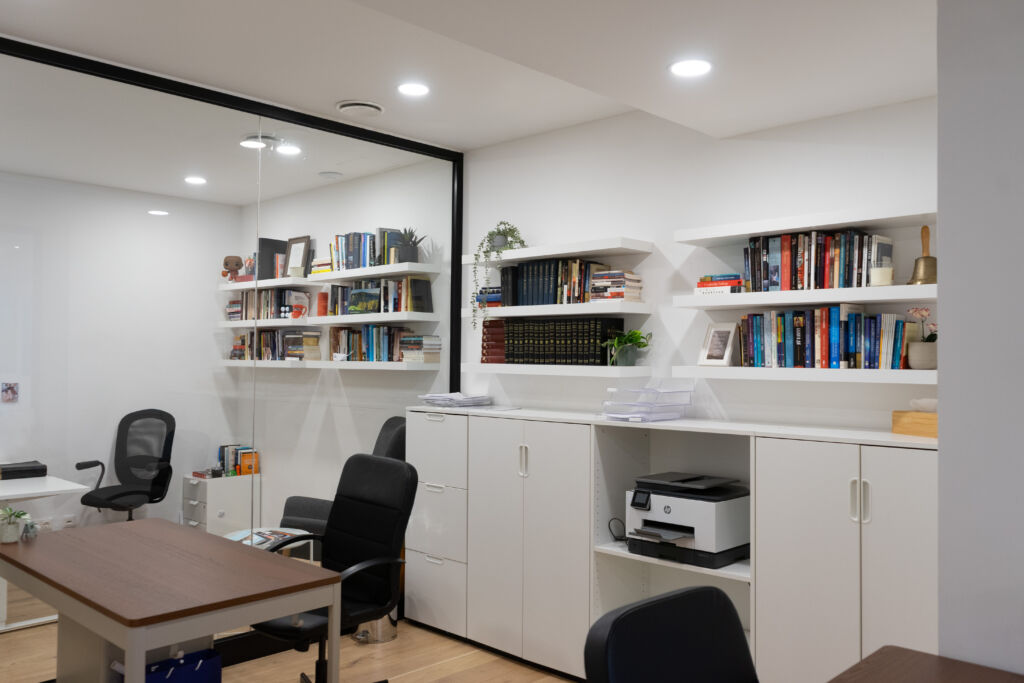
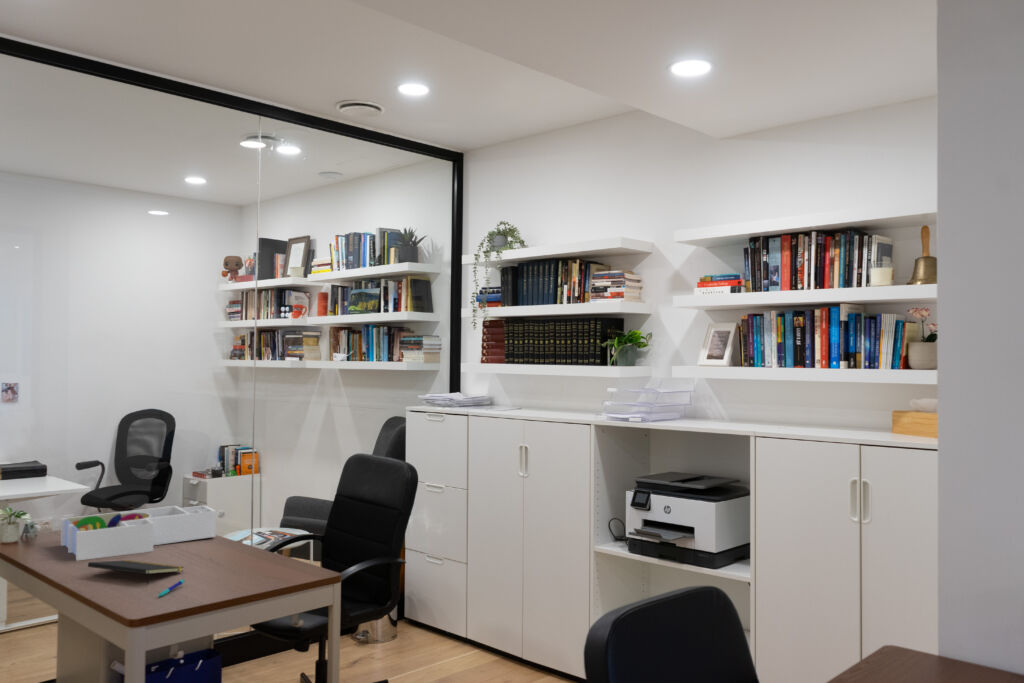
+ notepad [87,559,185,586]
+ desk organizer [60,504,217,561]
+ pen [156,578,186,598]
